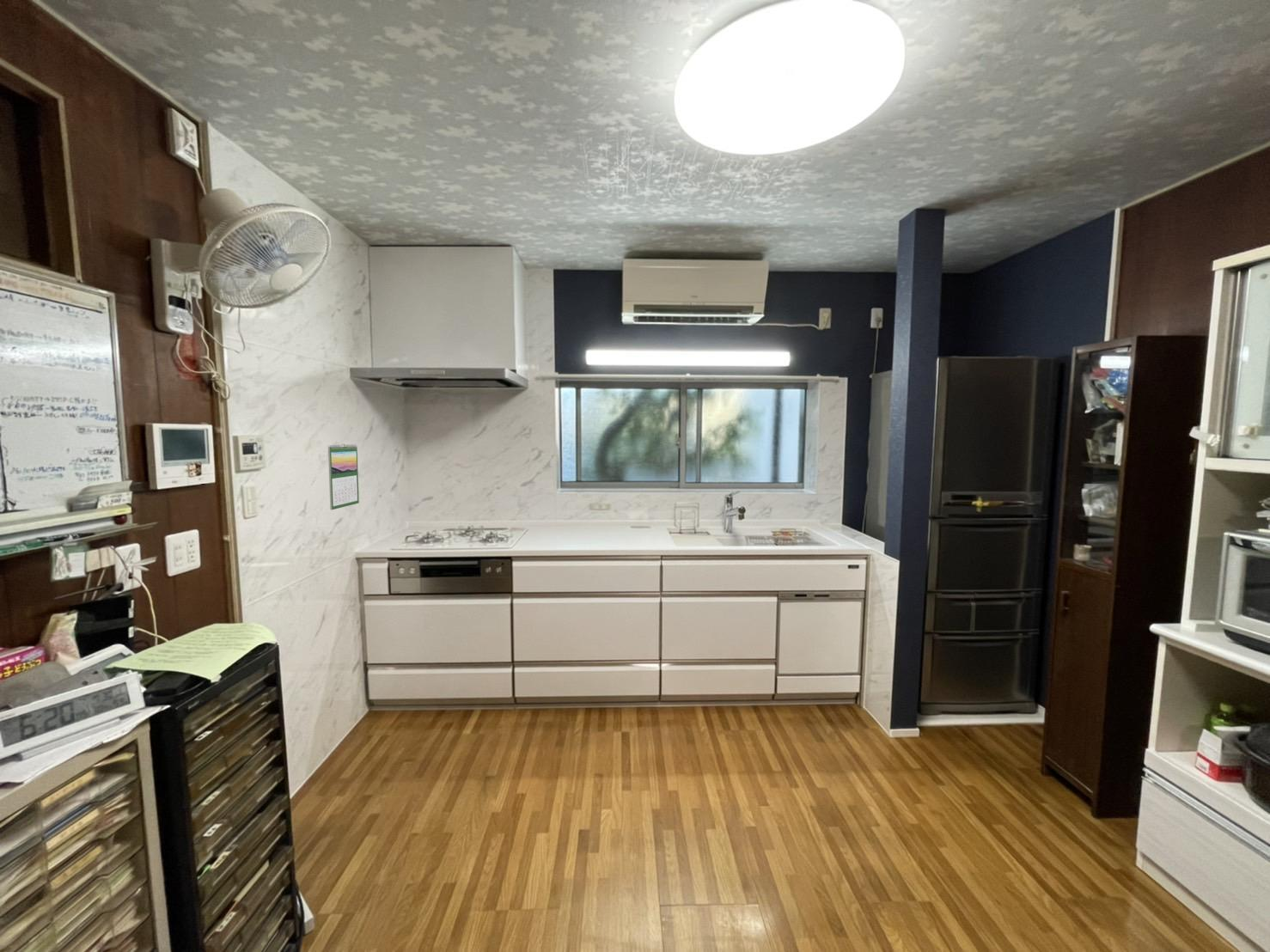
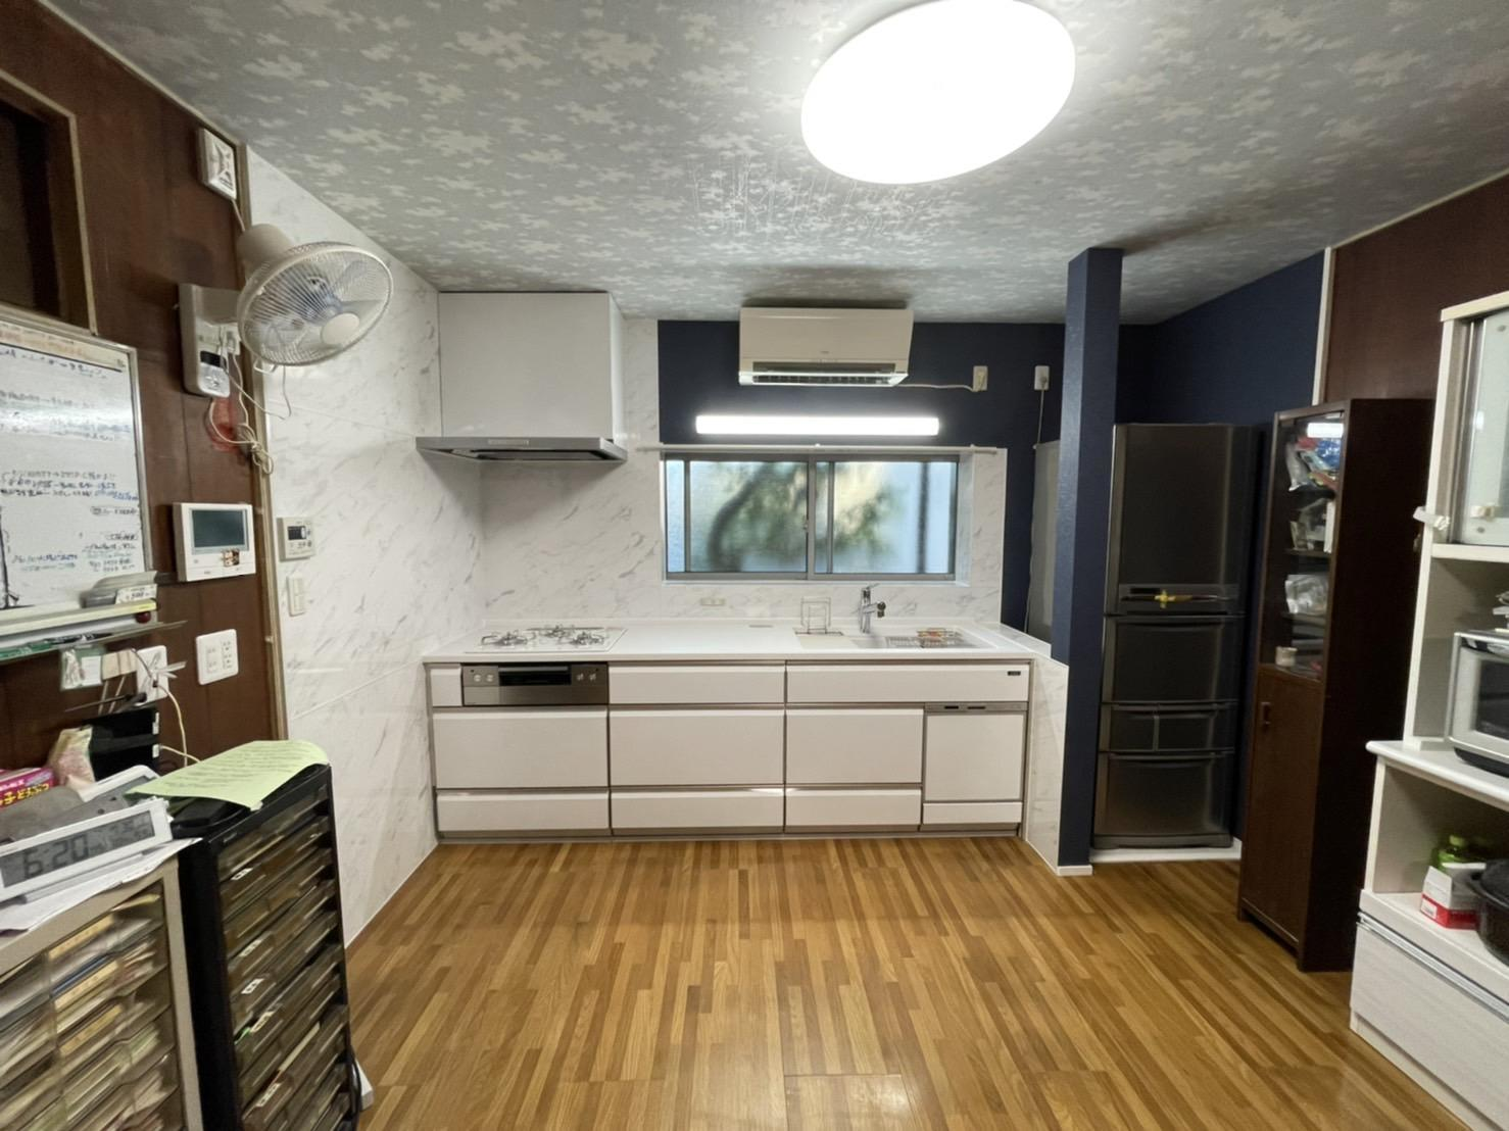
- calendar [327,442,360,510]
